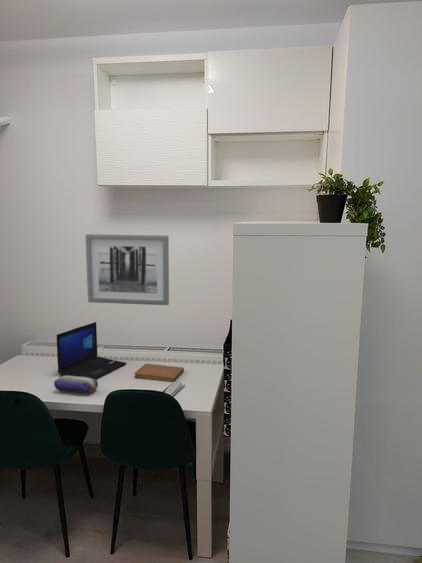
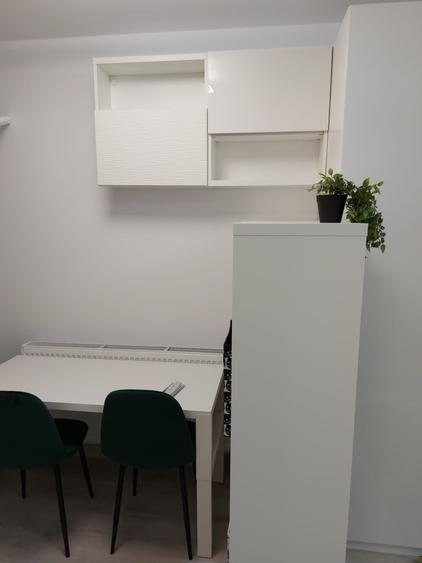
- notebook [133,363,185,383]
- laptop [56,321,127,380]
- pencil case [53,375,99,395]
- wall art [84,233,170,306]
